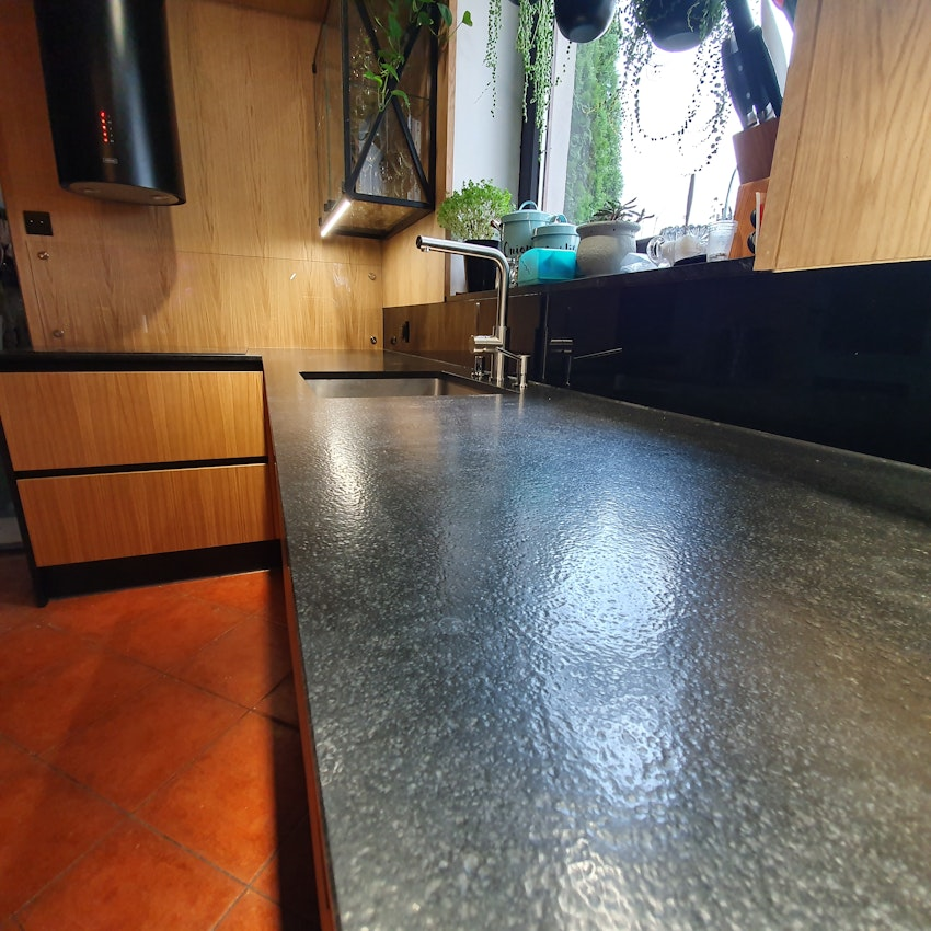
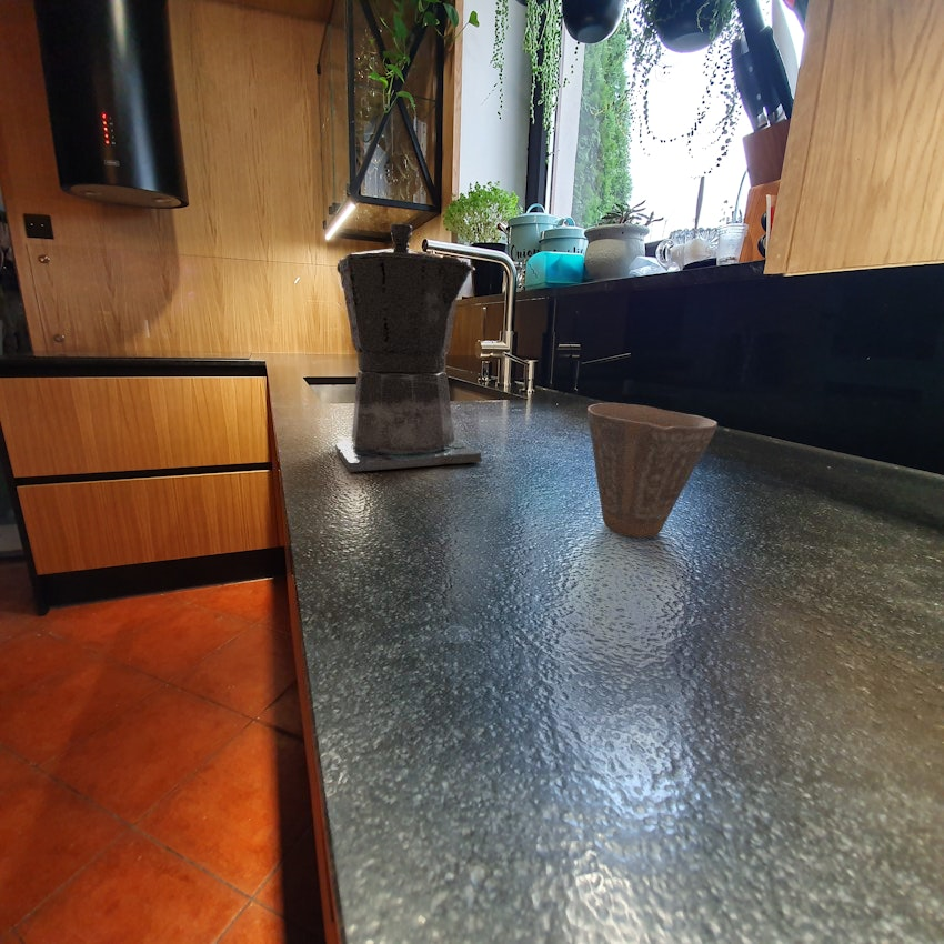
+ coffee maker [330,222,482,473]
+ cup [586,402,719,539]
